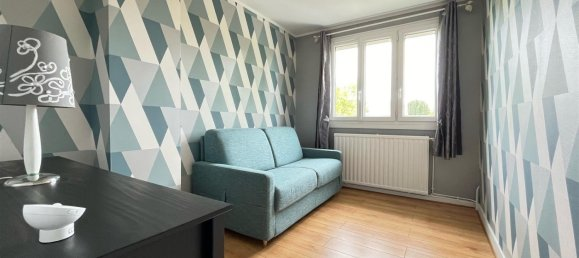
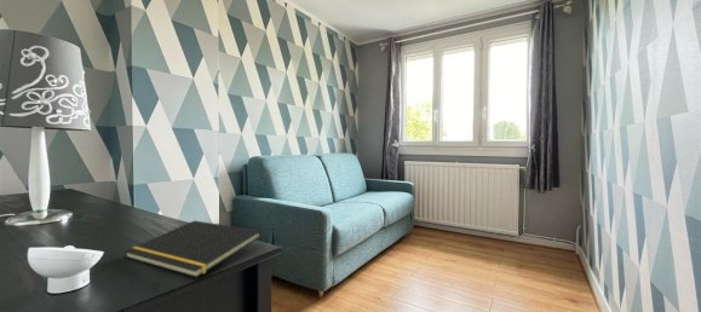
+ notepad [123,219,263,278]
